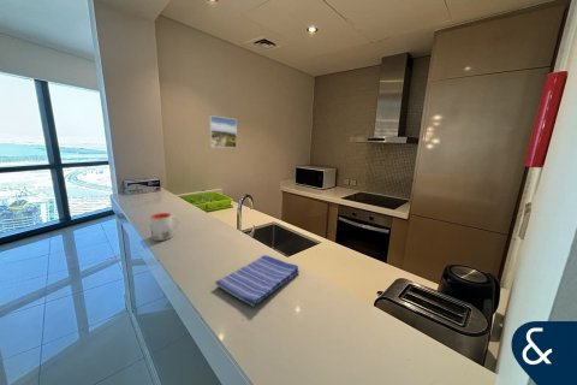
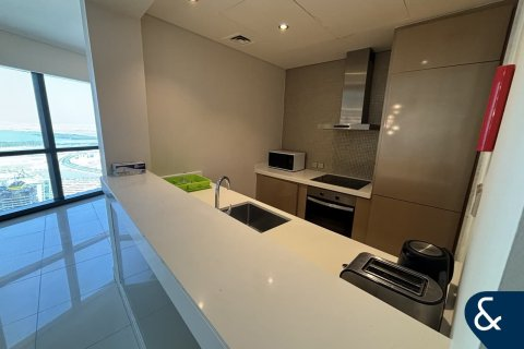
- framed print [208,114,238,149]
- mug [149,212,180,242]
- dish towel [214,254,301,307]
